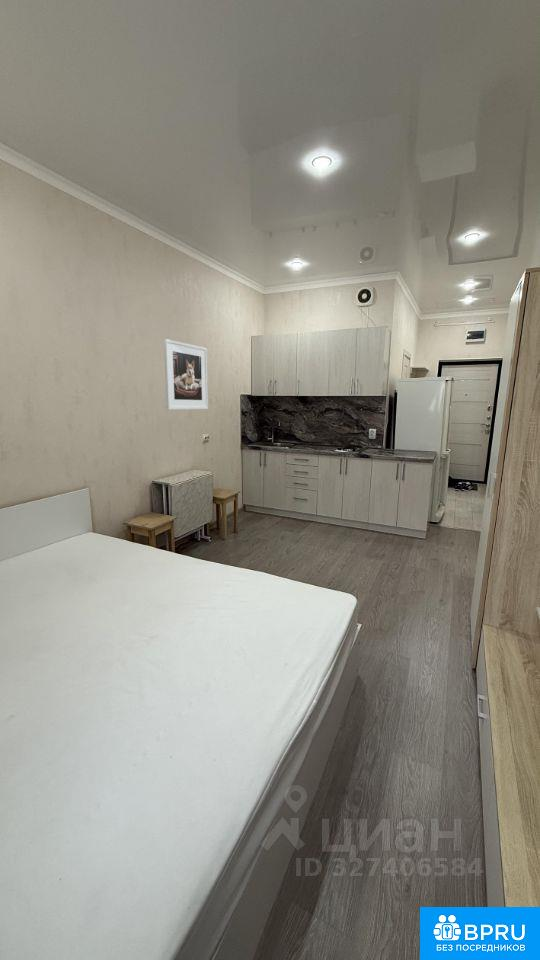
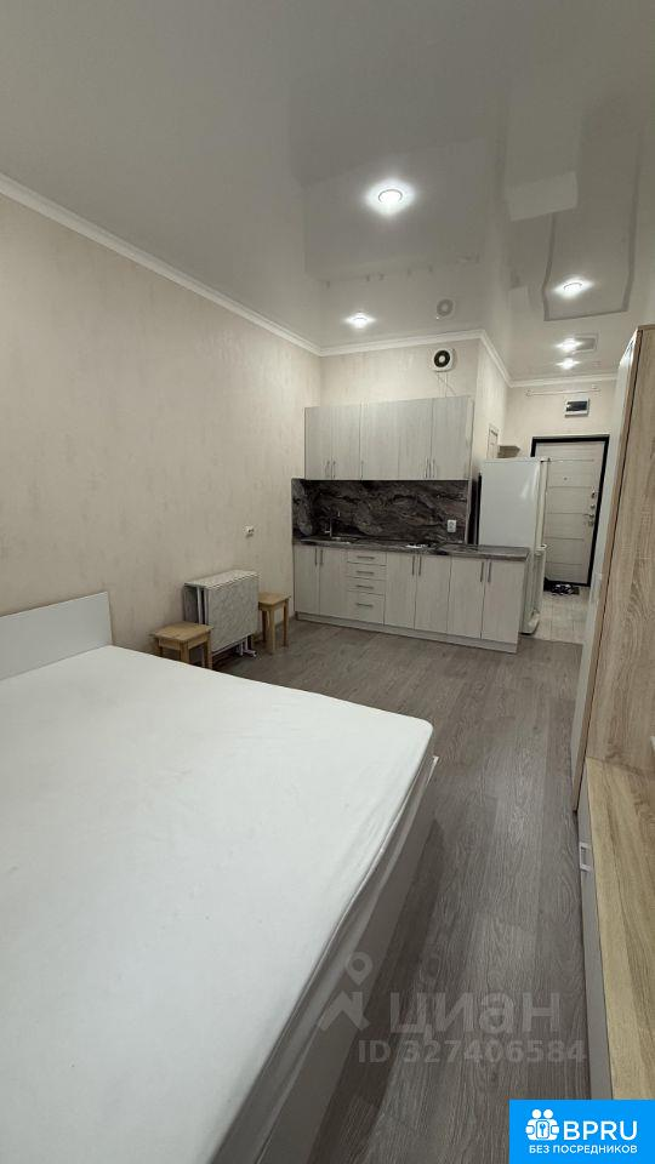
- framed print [163,338,209,411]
